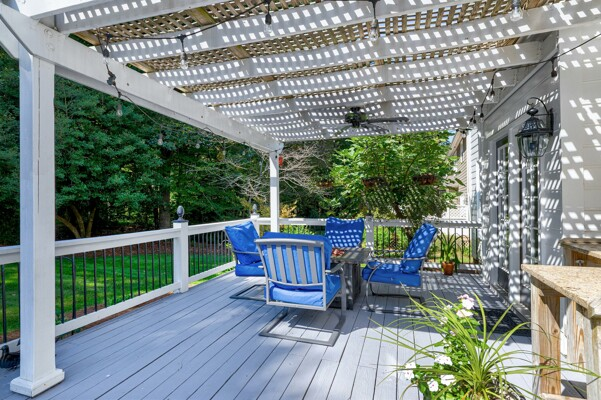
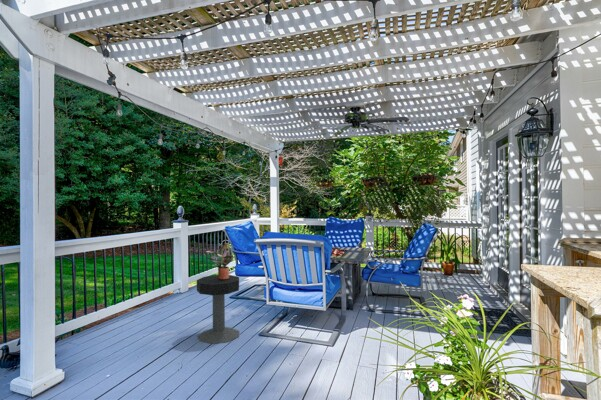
+ potted plant [206,242,234,279]
+ side table [196,274,240,345]
